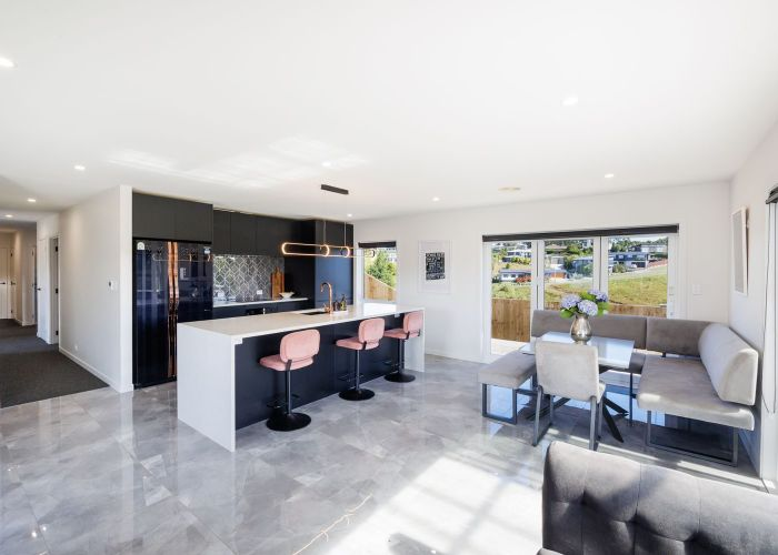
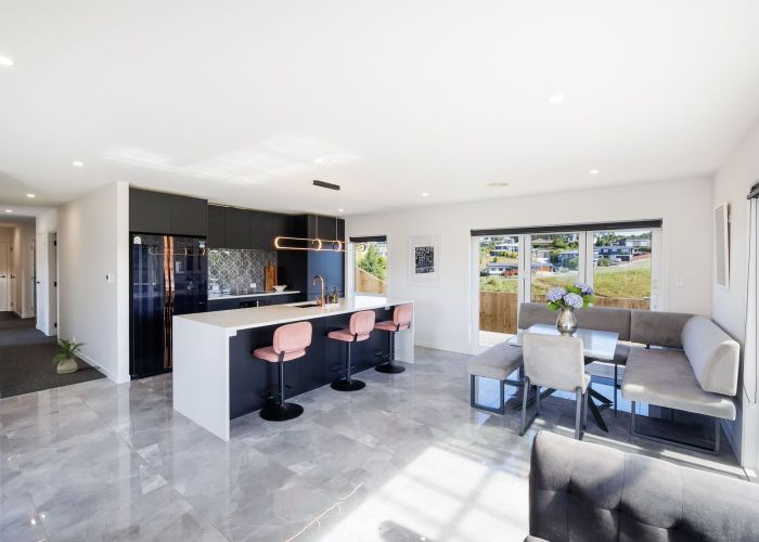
+ house plant [51,337,87,375]
